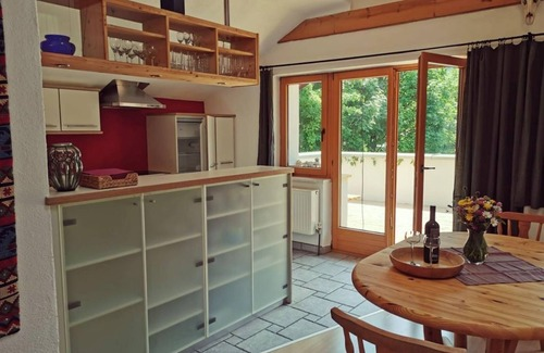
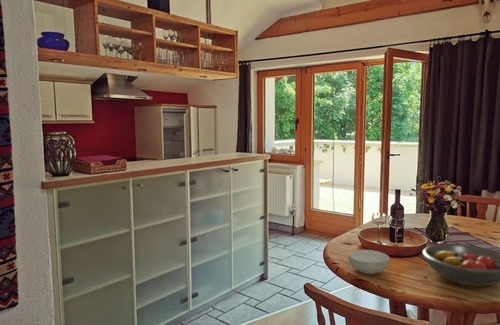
+ fruit bowl [421,243,500,287]
+ cereal bowl [348,249,390,275]
